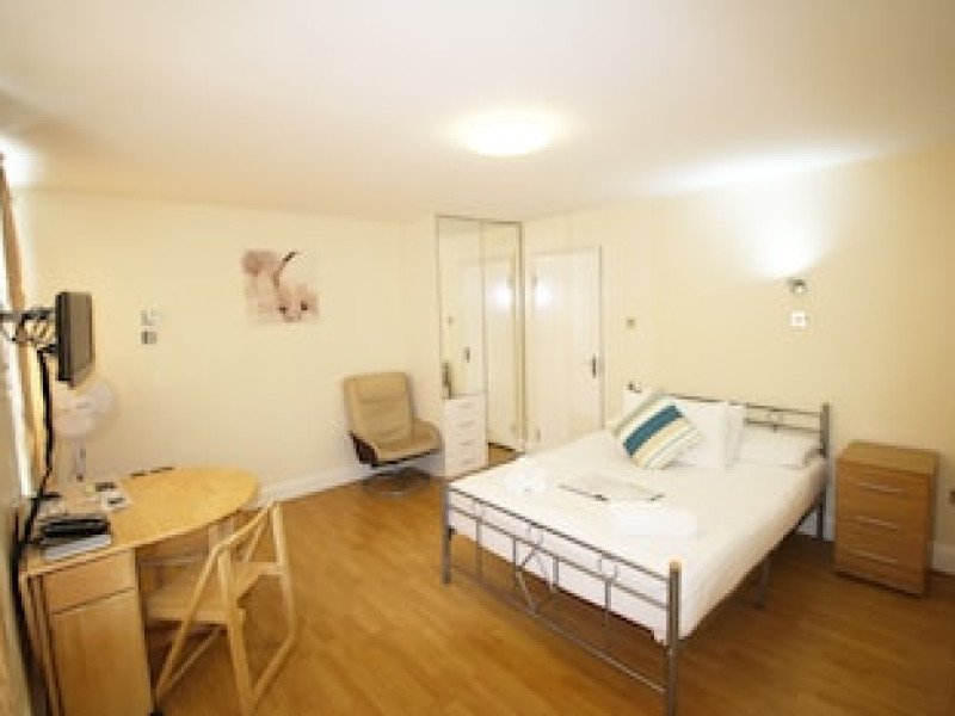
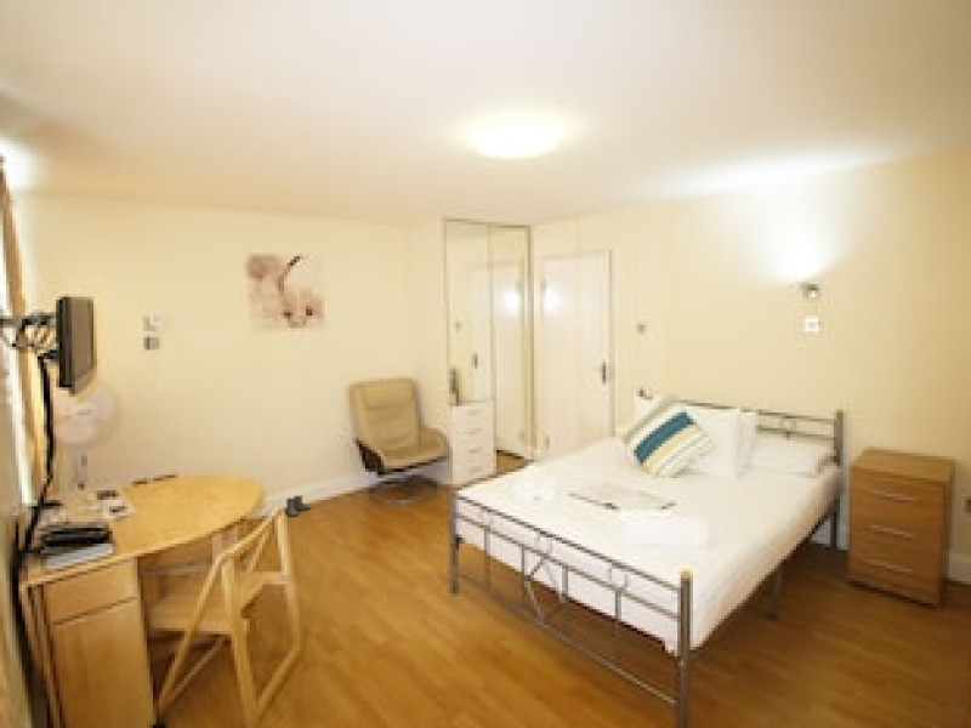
+ boots [285,495,312,518]
